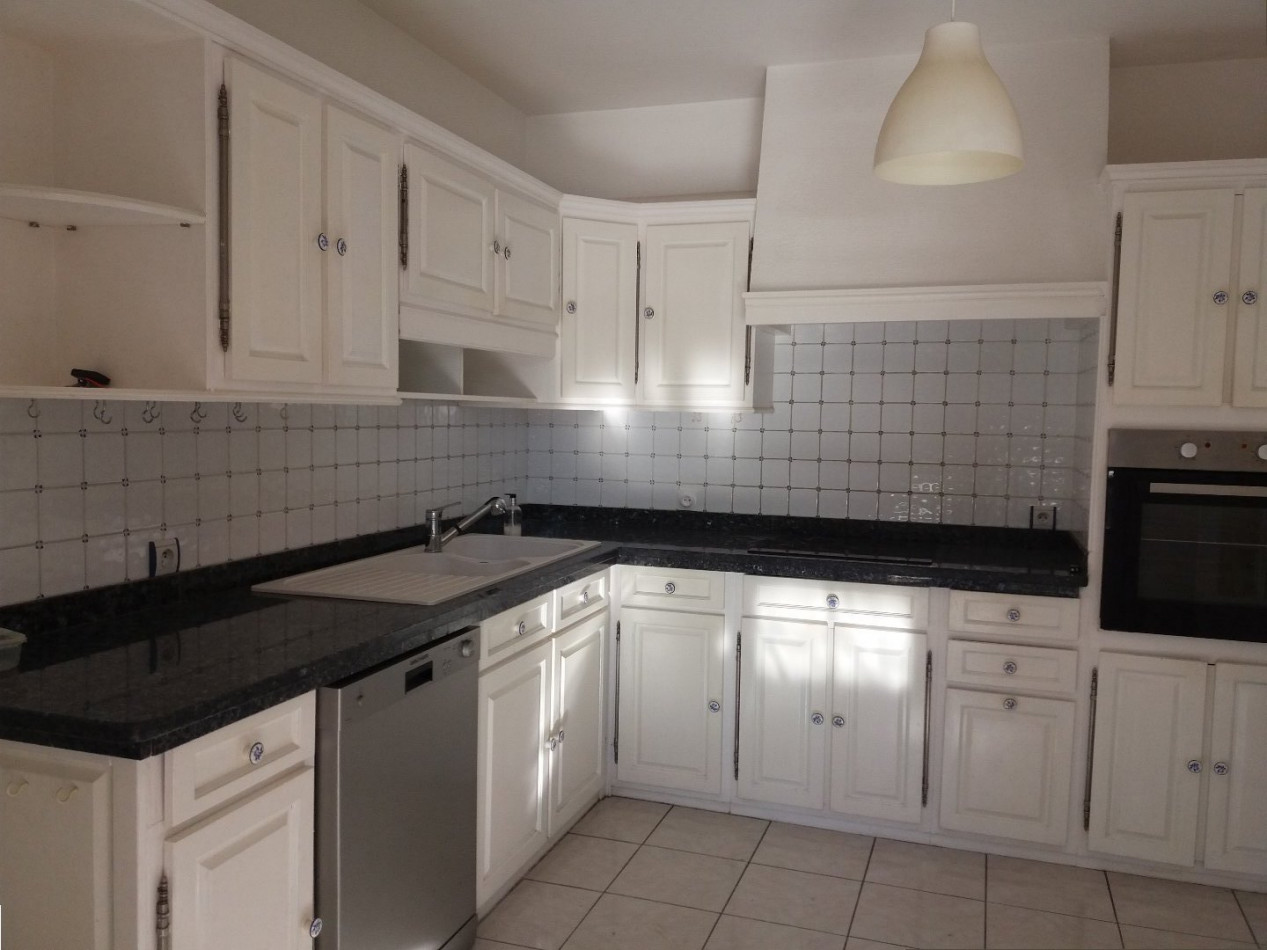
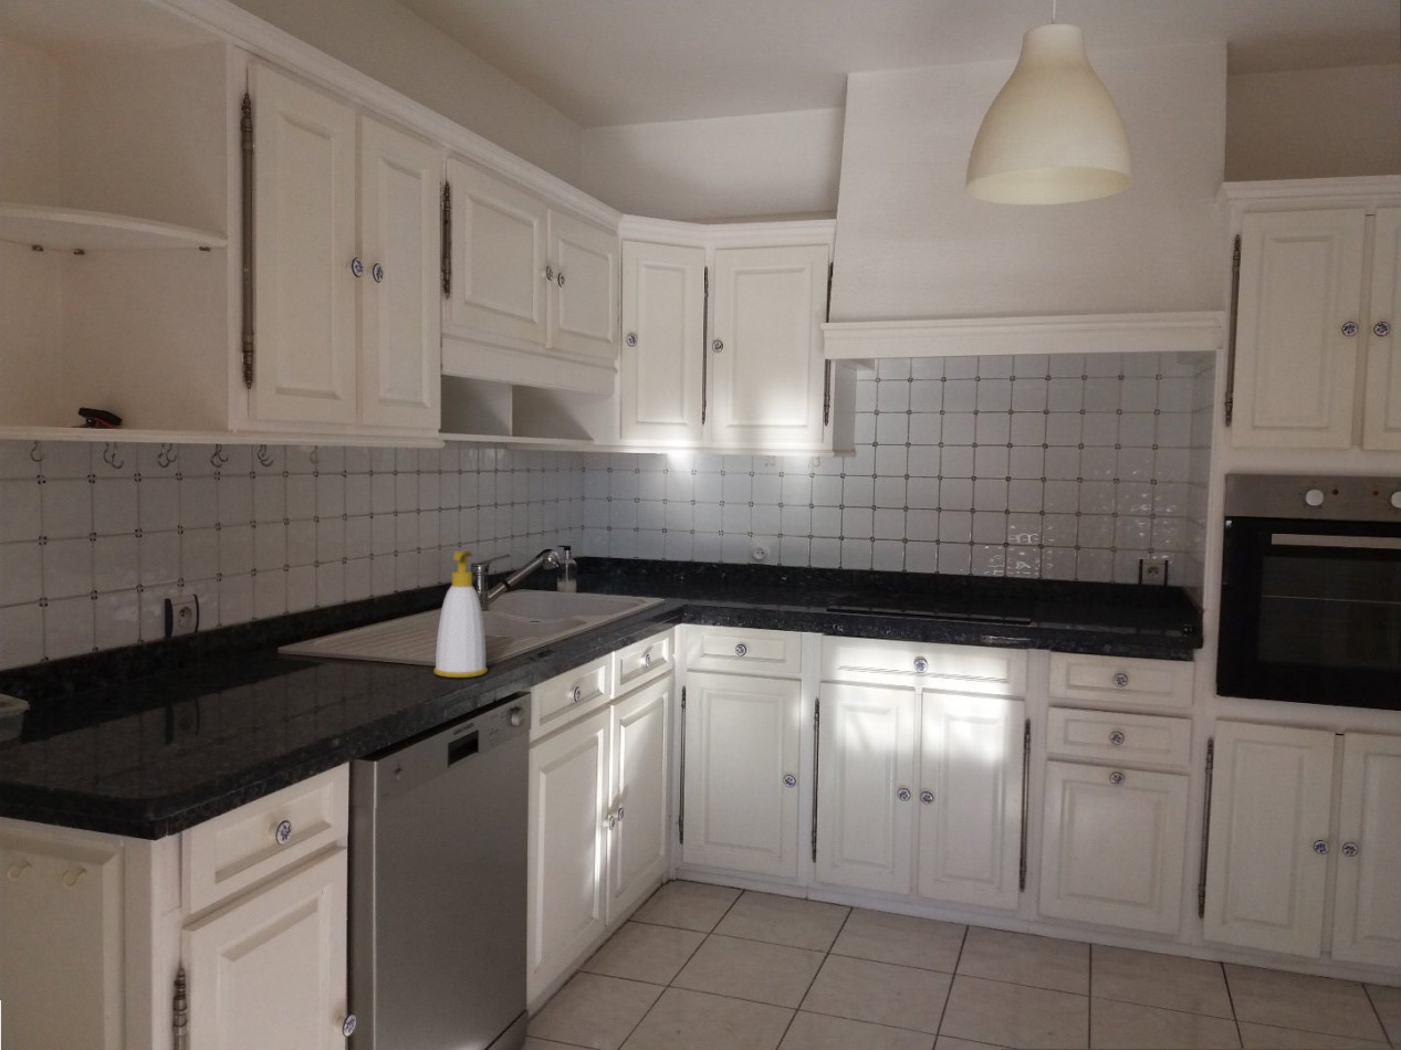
+ soap bottle [433,549,489,679]
